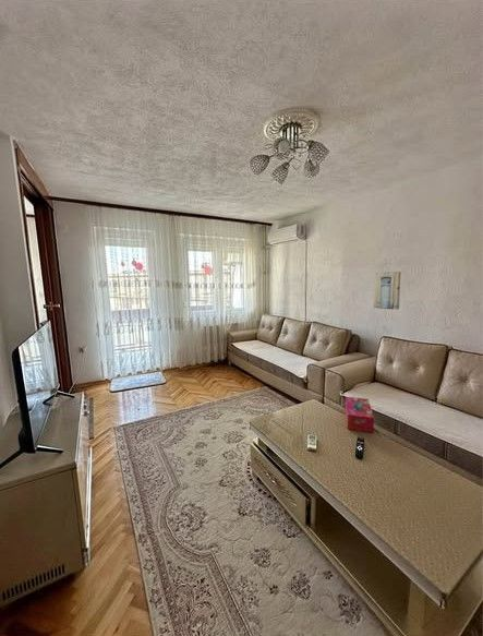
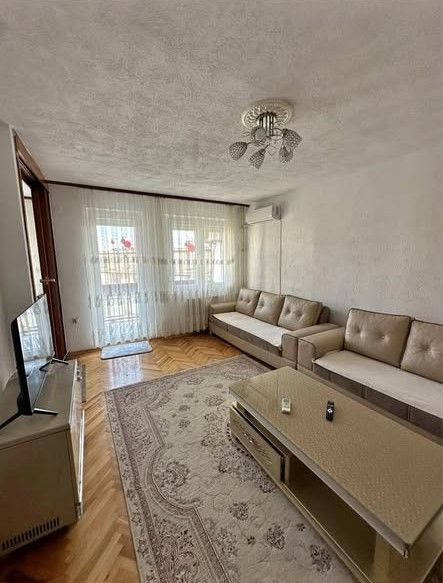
- tissue box [345,396,375,433]
- wall art [373,271,402,311]
